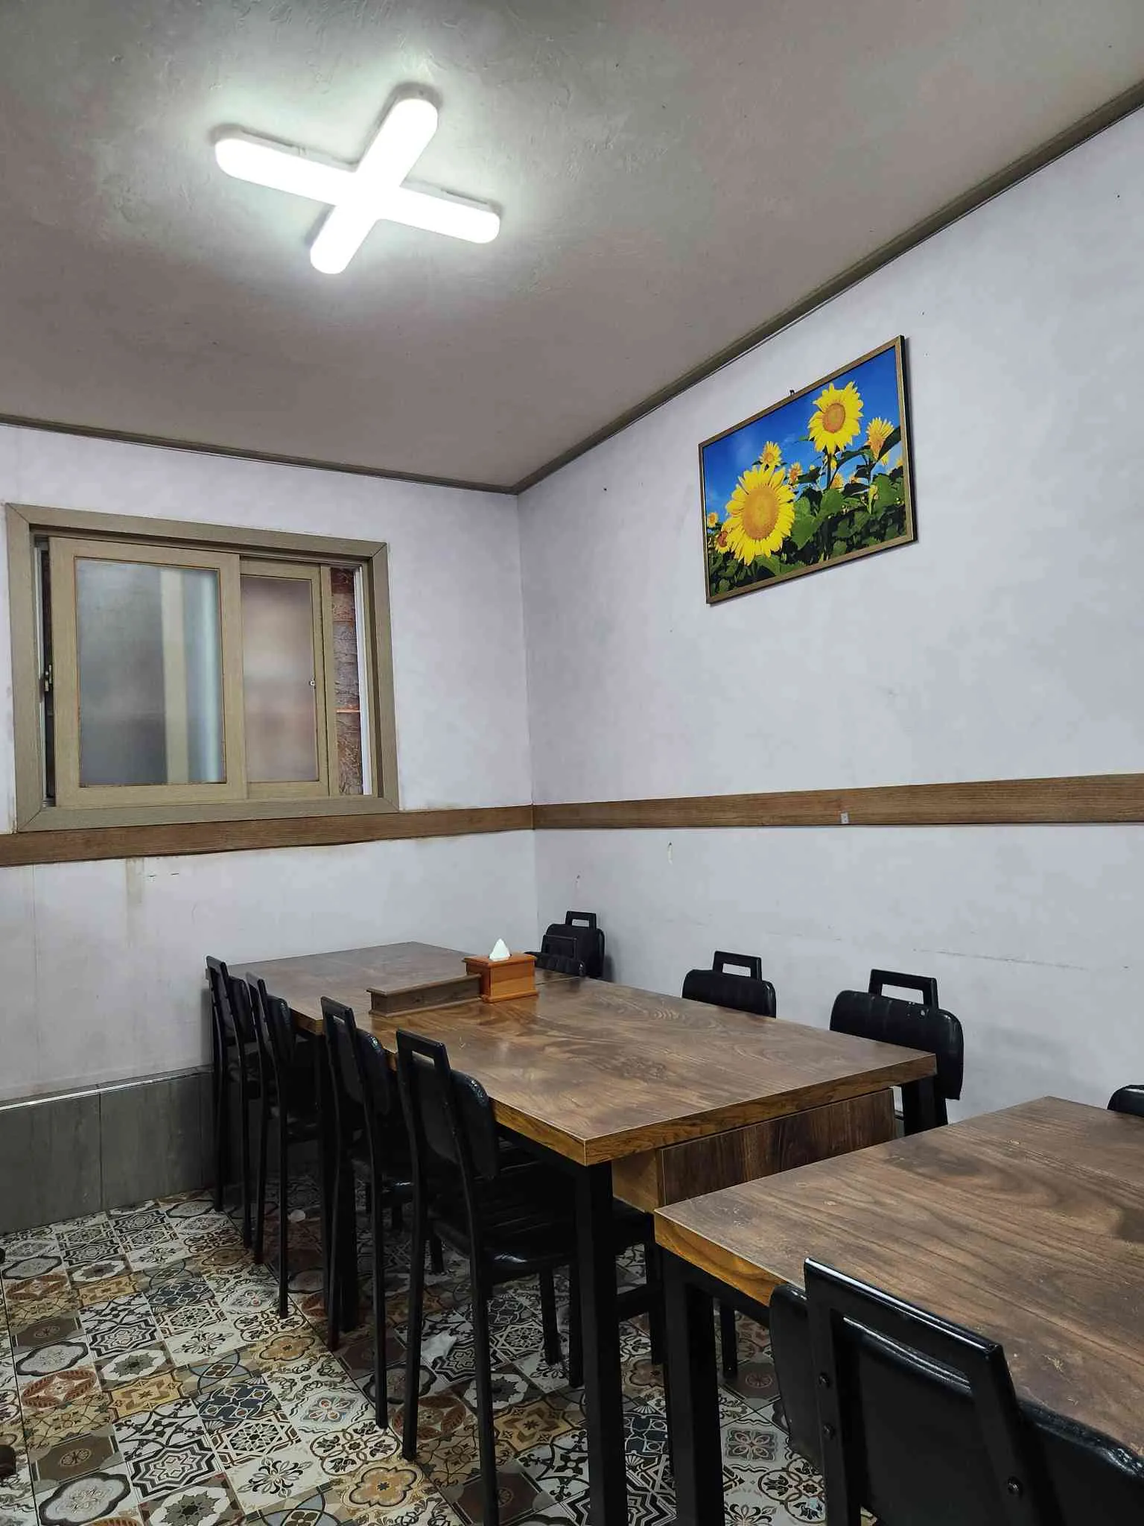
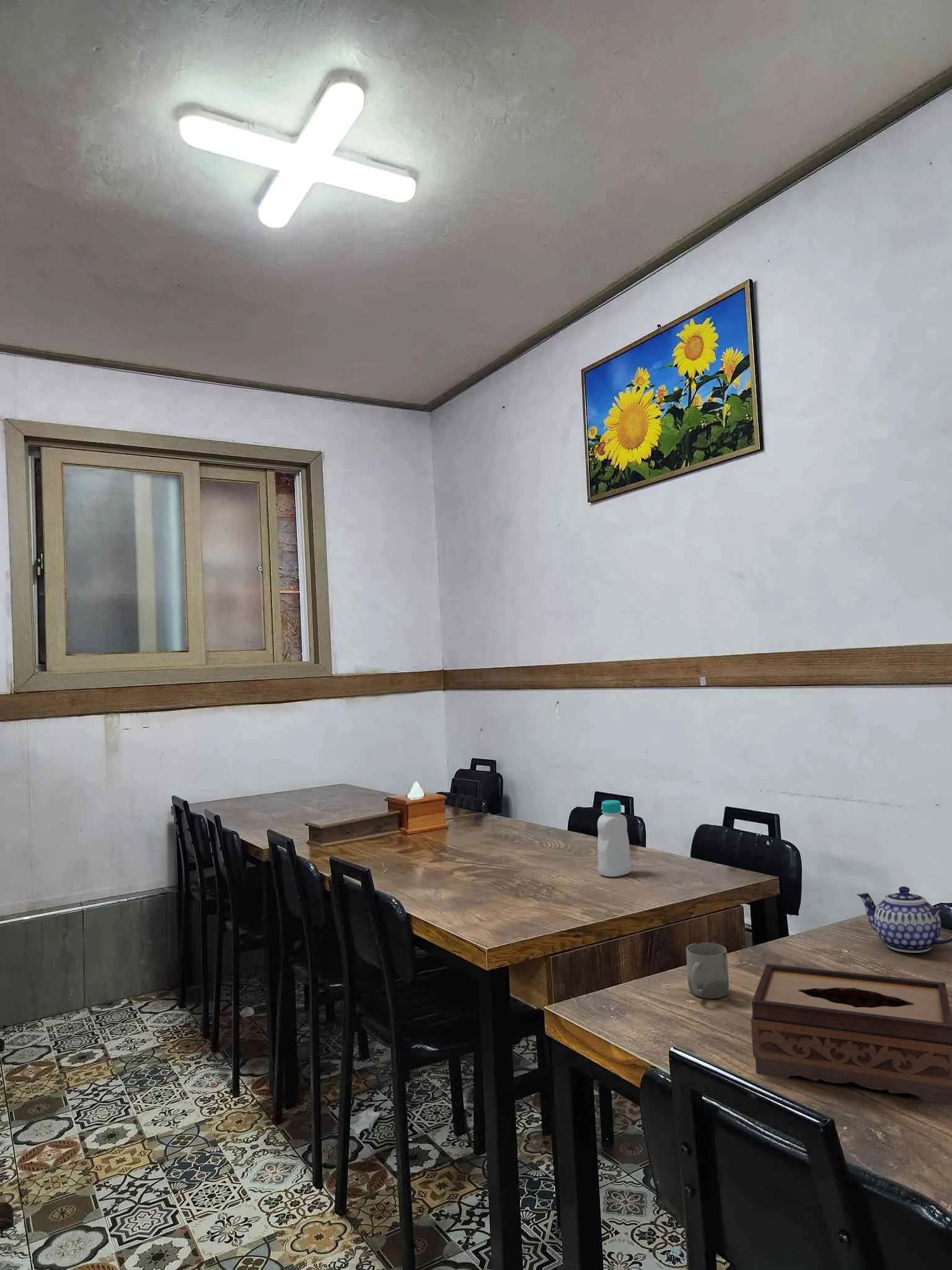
+ teapot [857,886,952,954]
+ cup [685,942,729,999]
+ bottle [597,799,632,877]
+ tissue box [751,963,952,1106]
